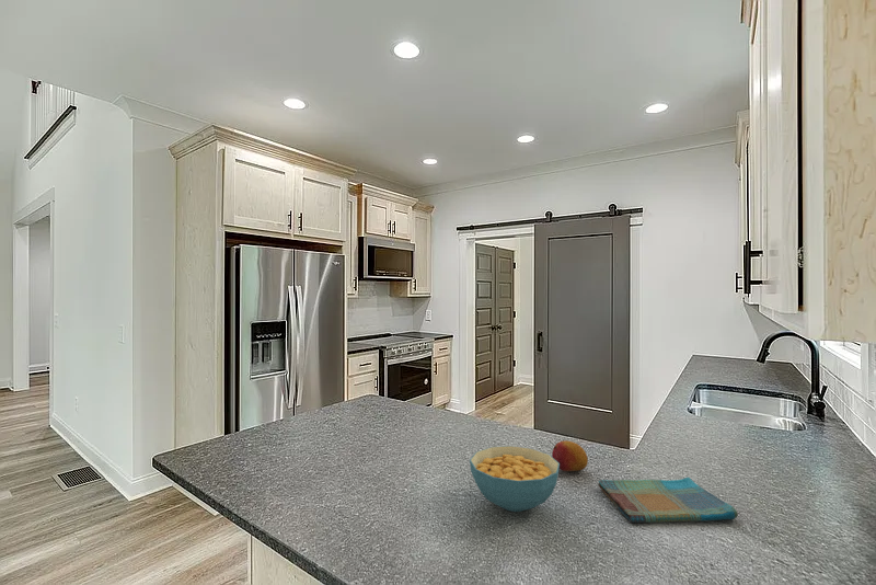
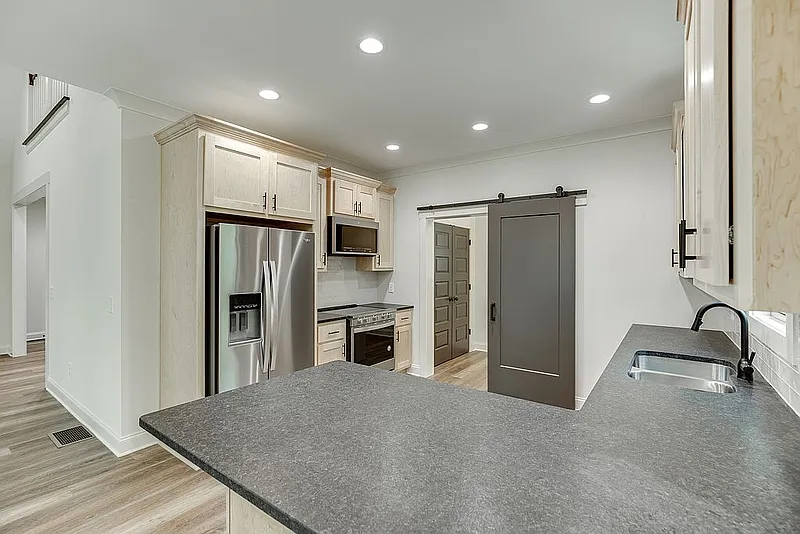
- dish towel [597,477,739,524]
- fruit [551,439,589,472]
- cereal bowl [469,445,560,513]
